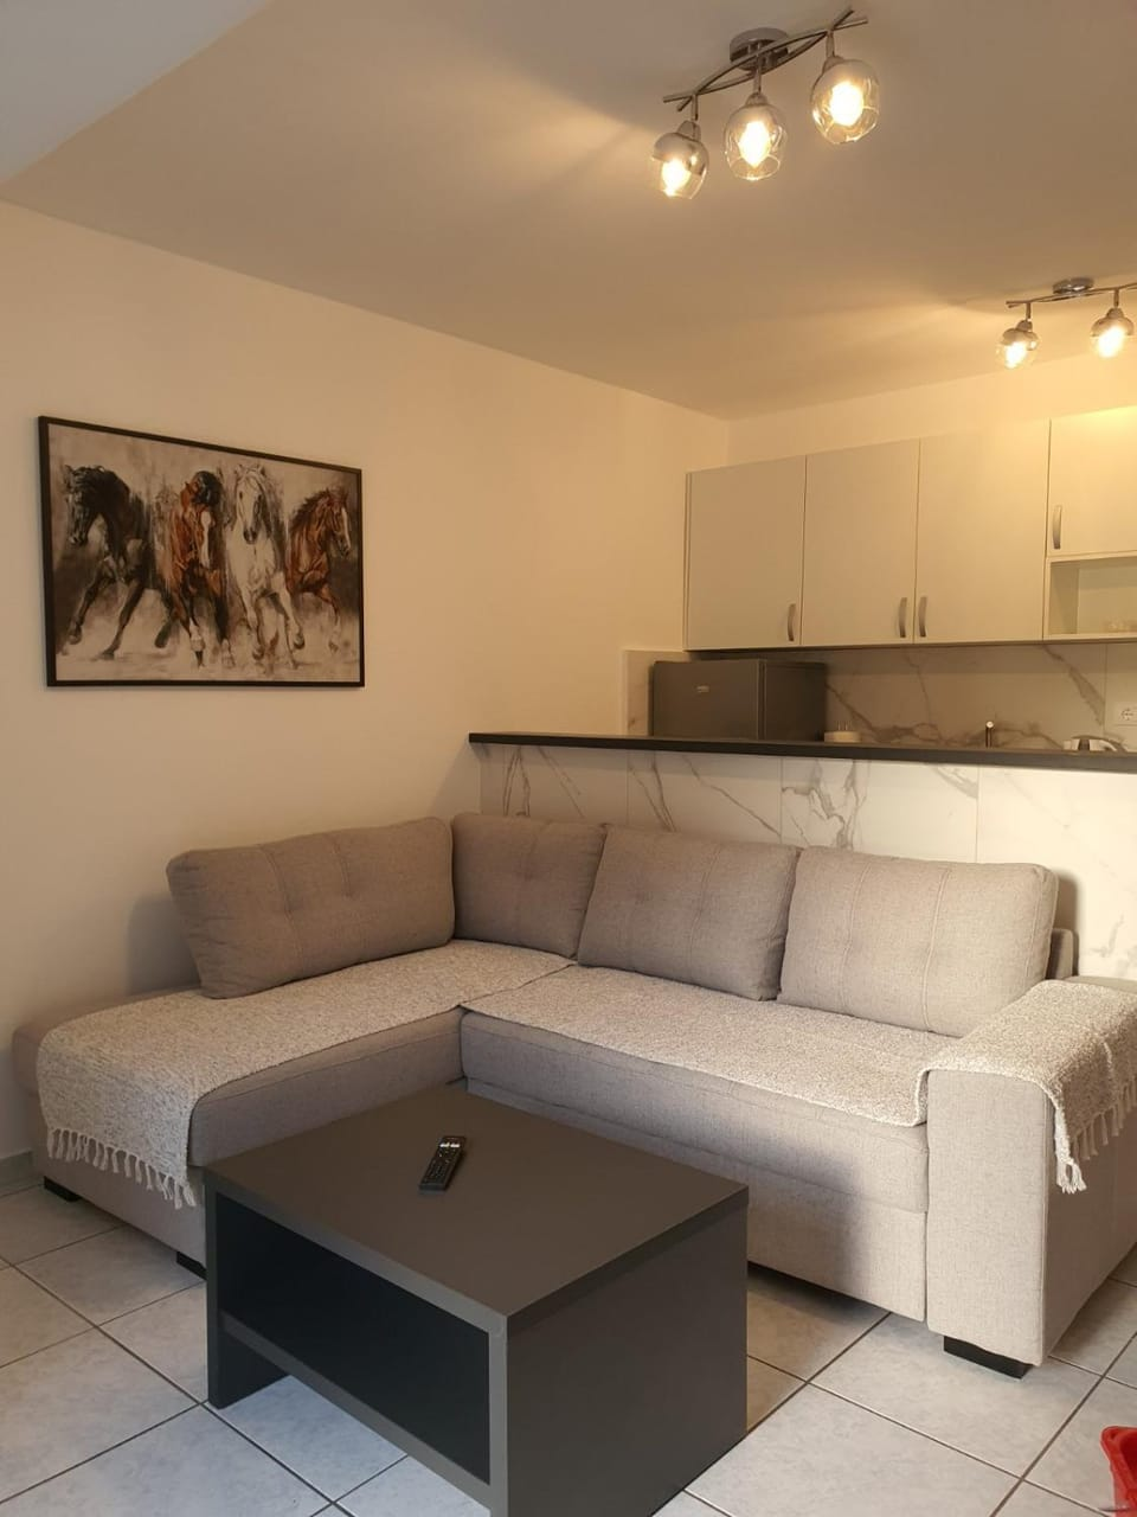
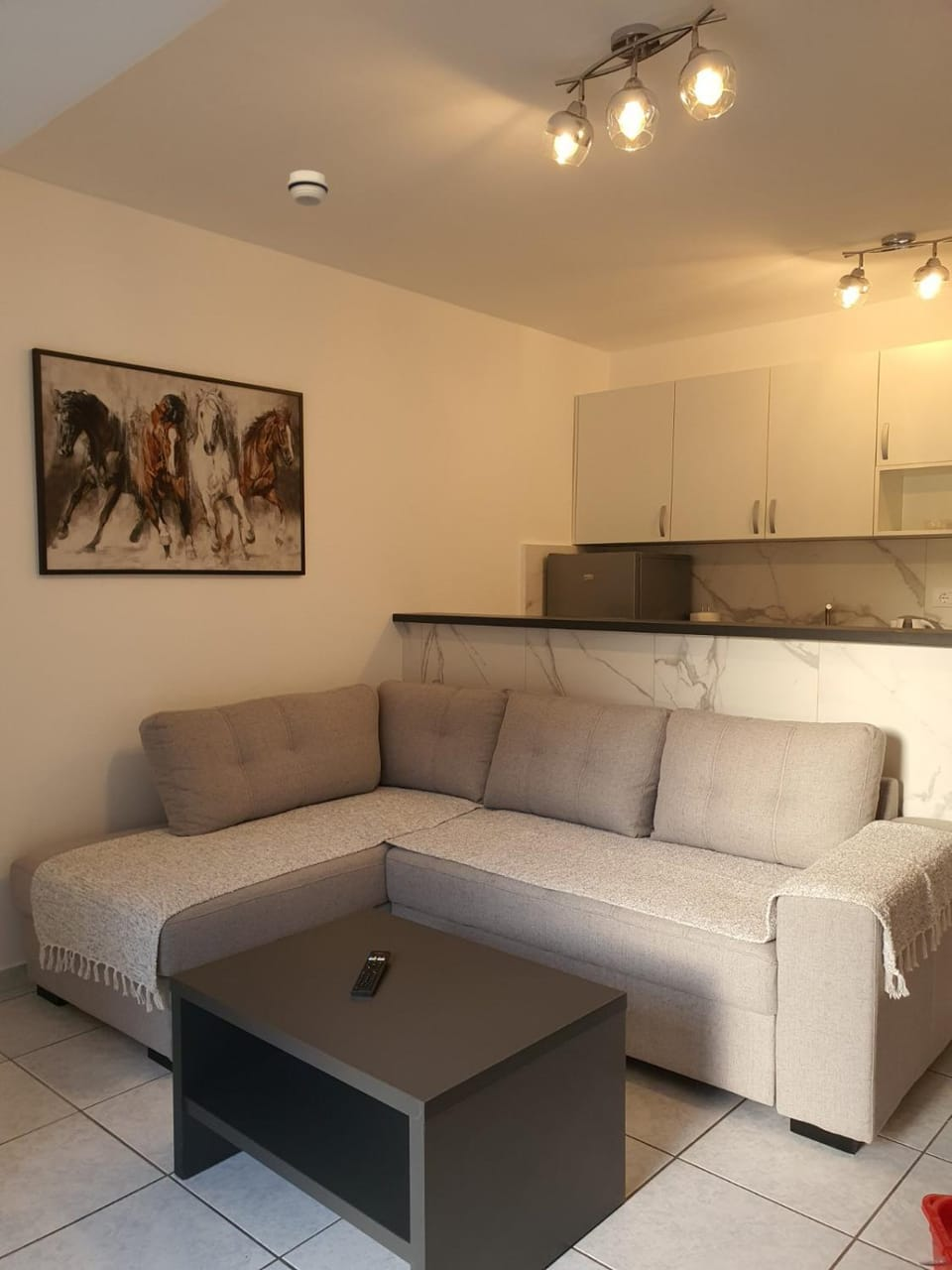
+ smoke detector [287,169,329,207]
